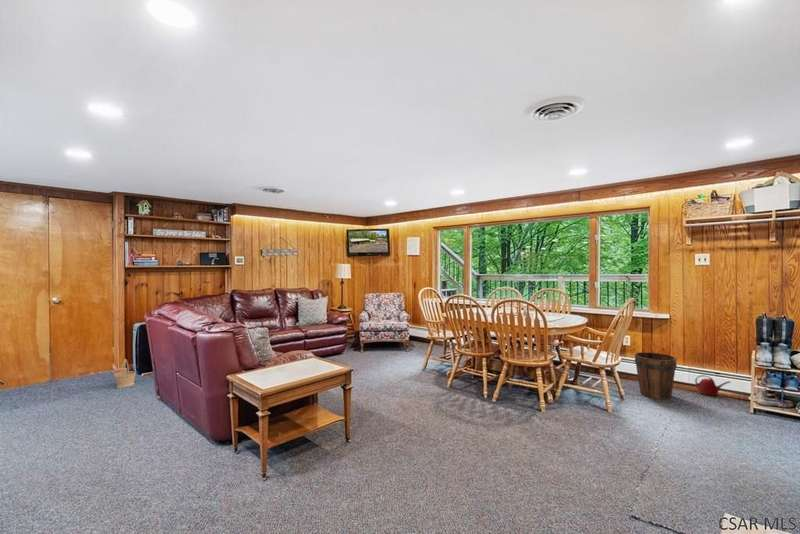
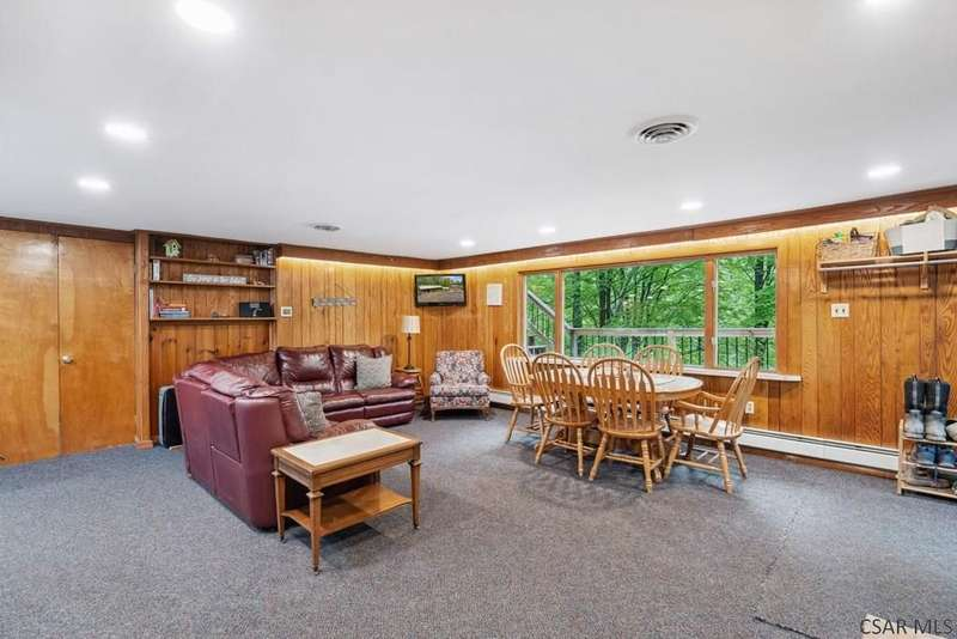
- basket [113,358,137,389]
- watering can [694,374,732,397]
- bucket [634,351,678,400]
